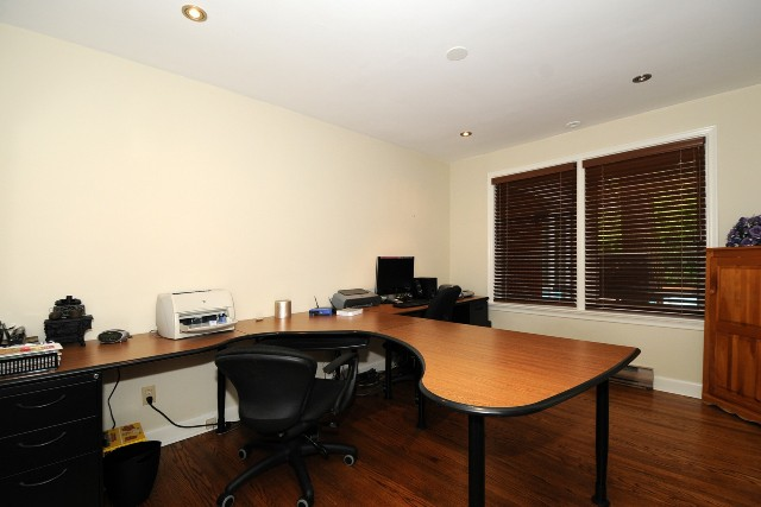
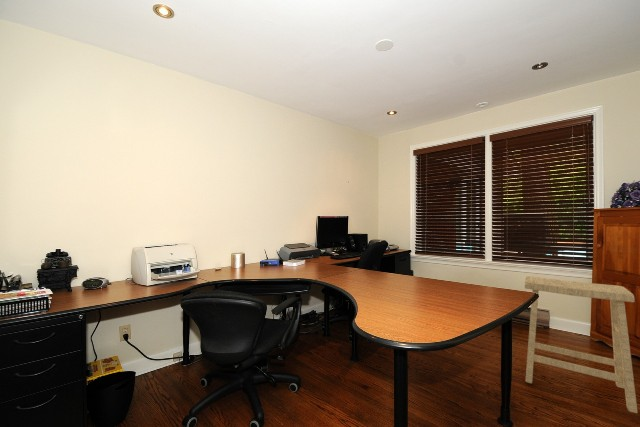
+ stool [524,275,639,414]
